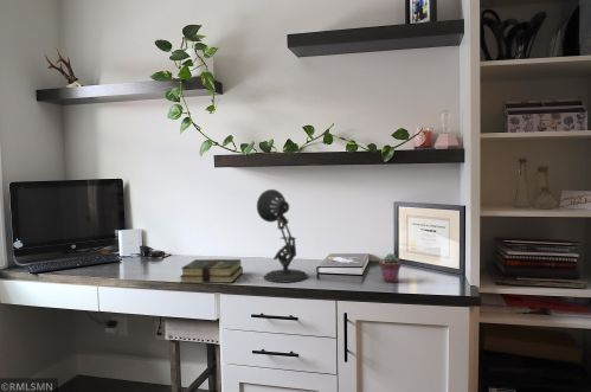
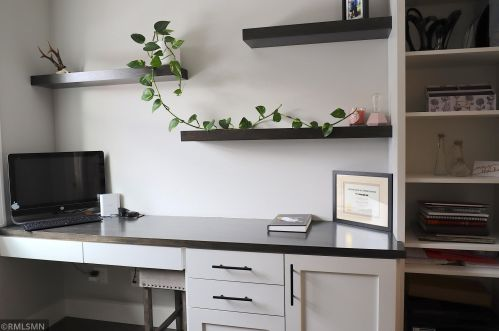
- potted succulent [378,252,402,283]
- desk lamp [256,188,309,283]
- book [179,258,244,284]
